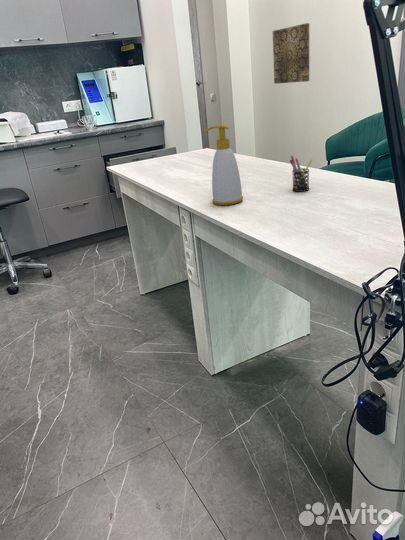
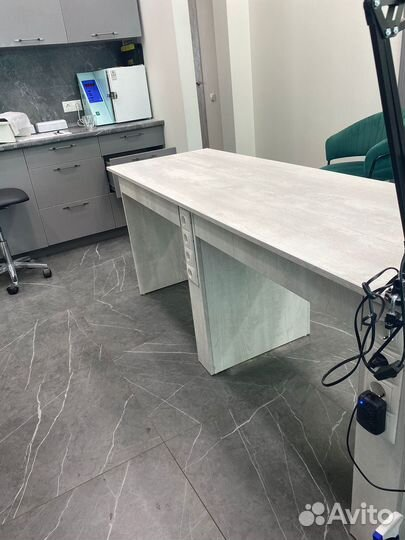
- soap bottle [204,124,244,206]
- pen holder [289,155,313,193]
- wall art [272,22,311,85]
